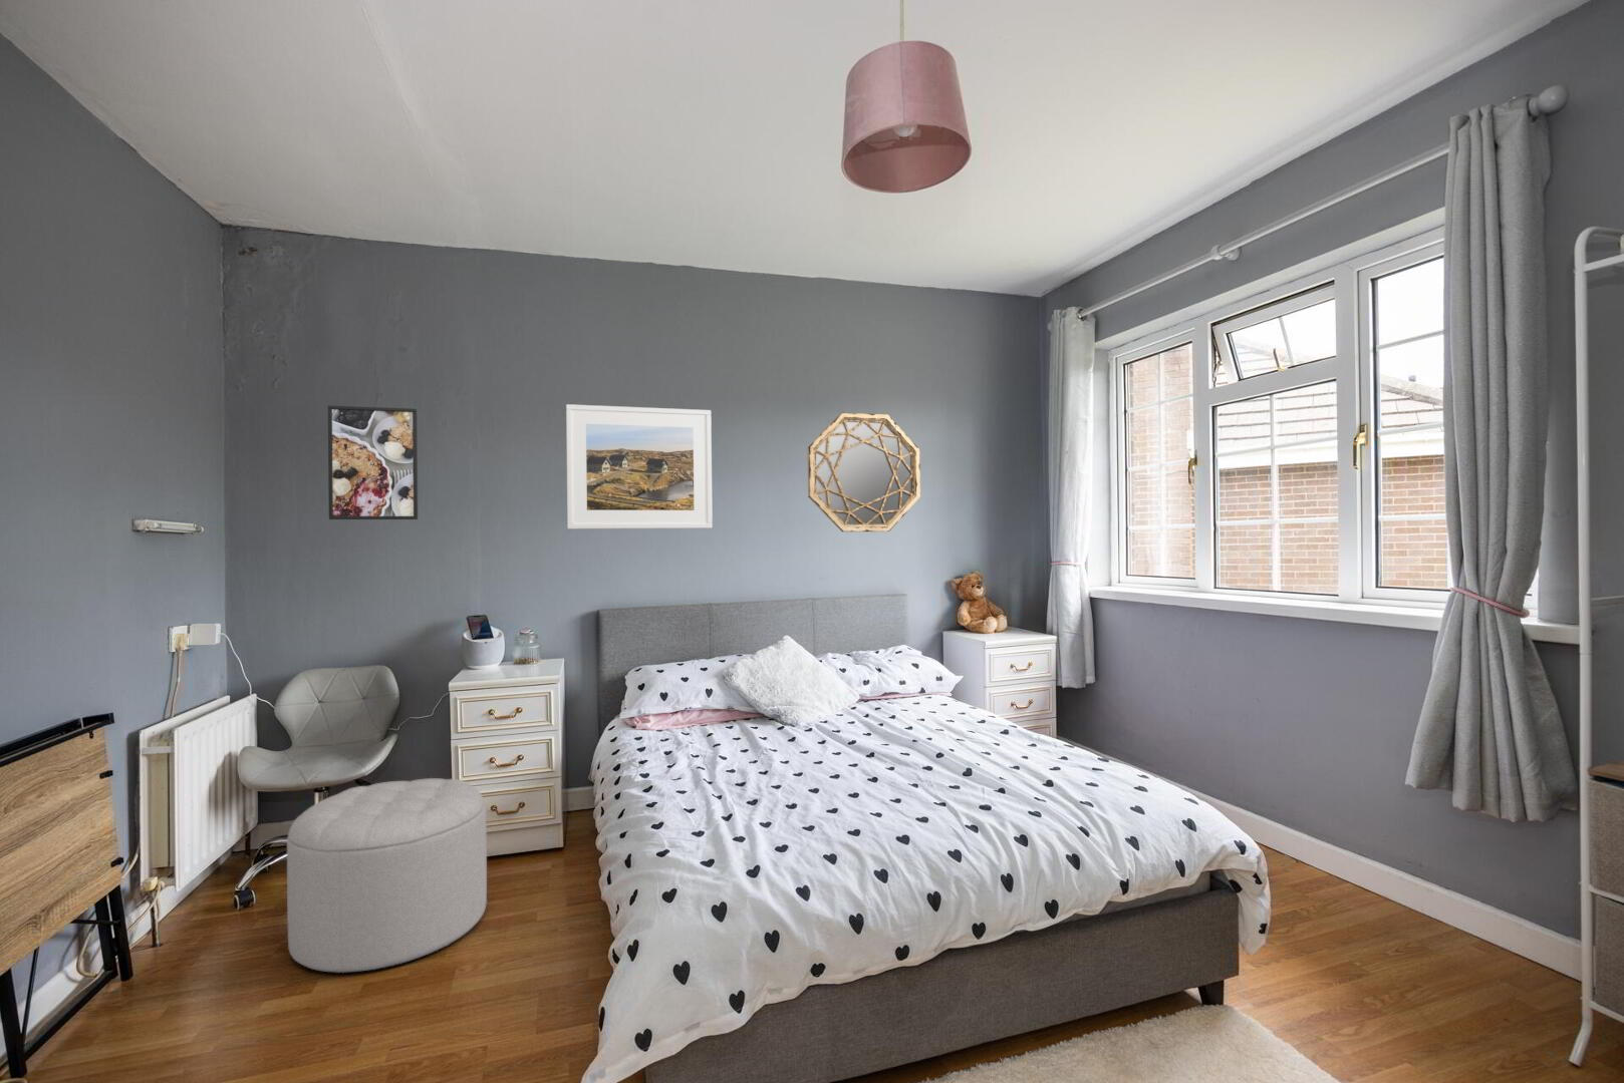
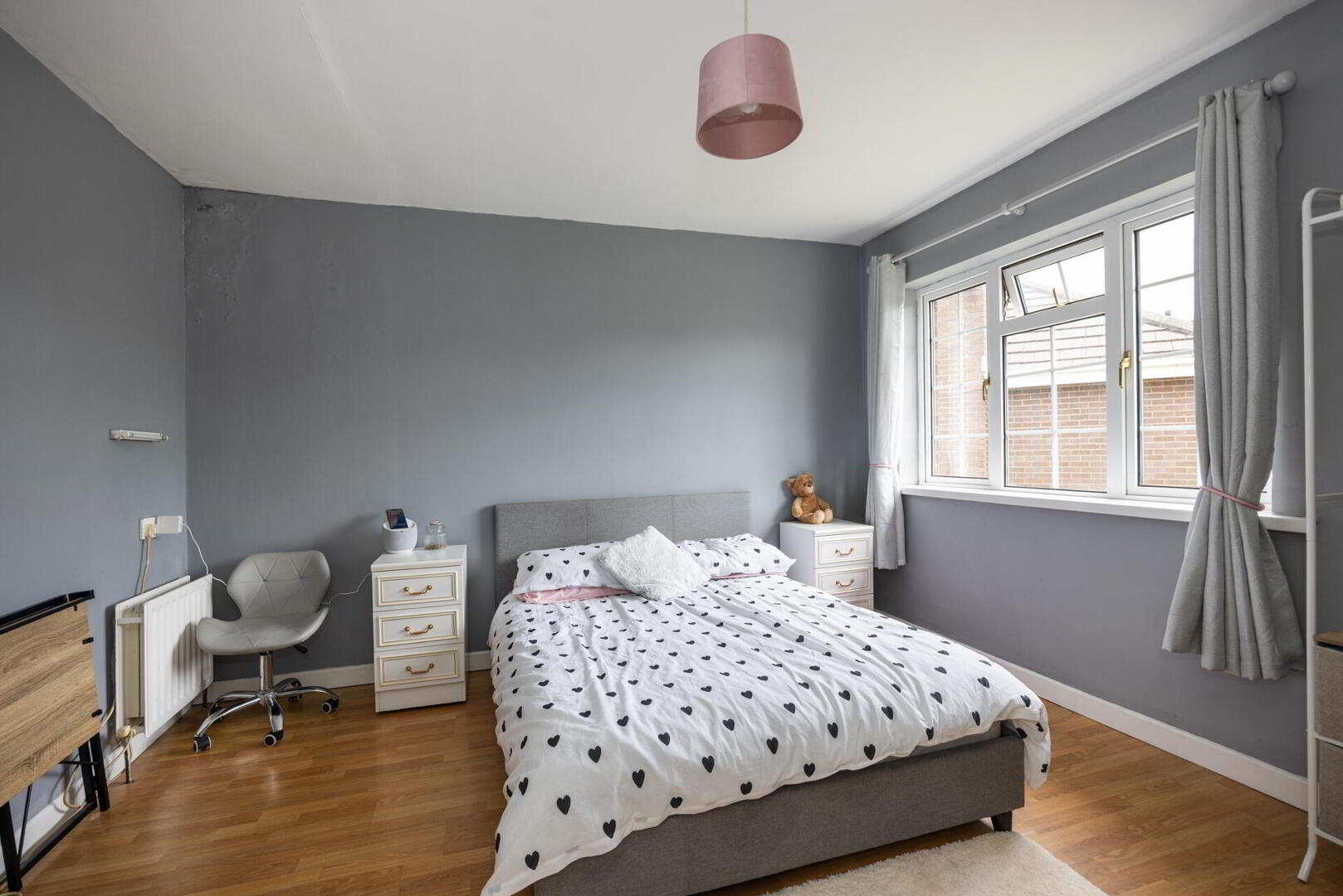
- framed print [565,404,713,529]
- home mirror [807,412,921,533]
- ottoman [287,777,487,974]
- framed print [328,405,418,521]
